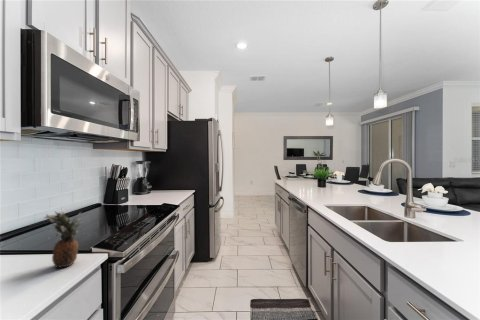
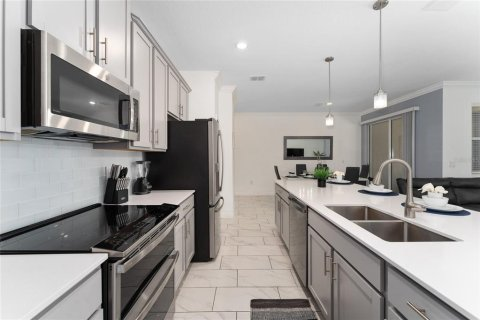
- fruit [44,210,85,269]
